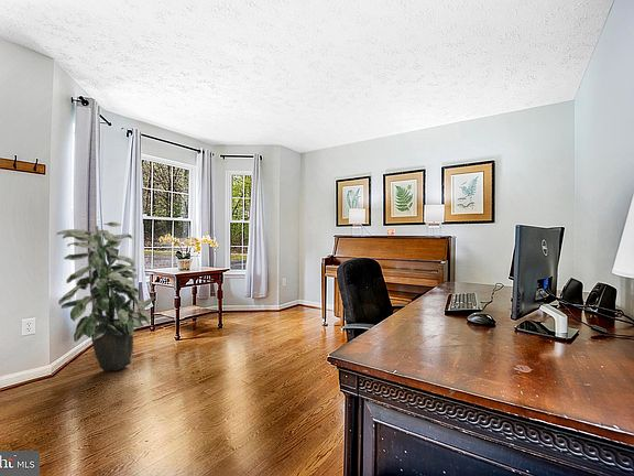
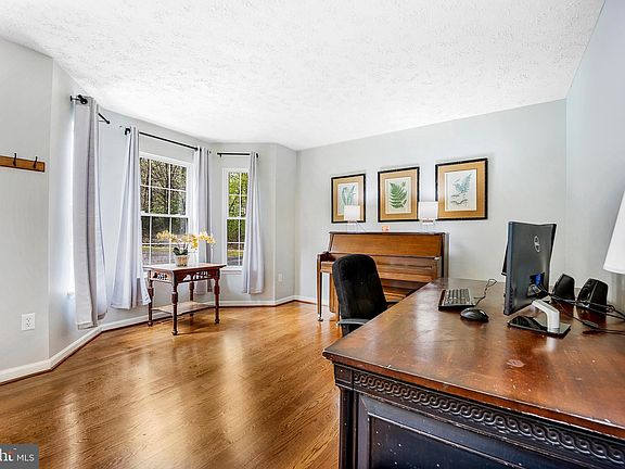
- indoor plant [56,221,156,372]
